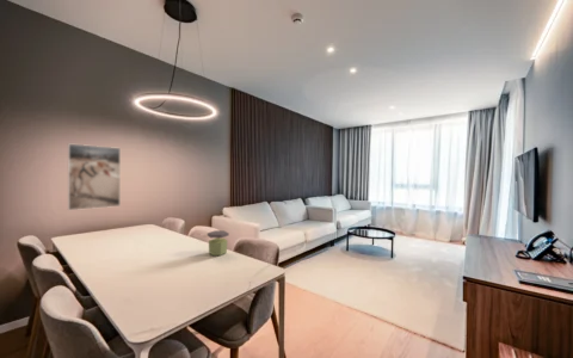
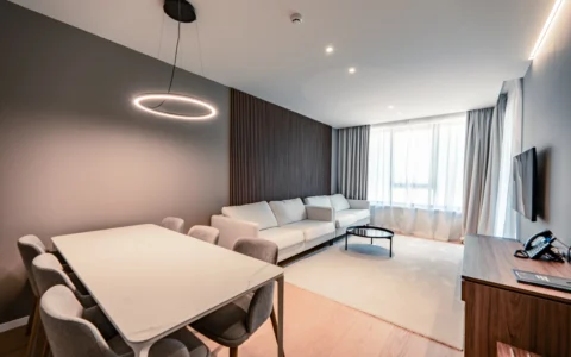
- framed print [67,142,122,211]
- jar [207,229,230,257]
